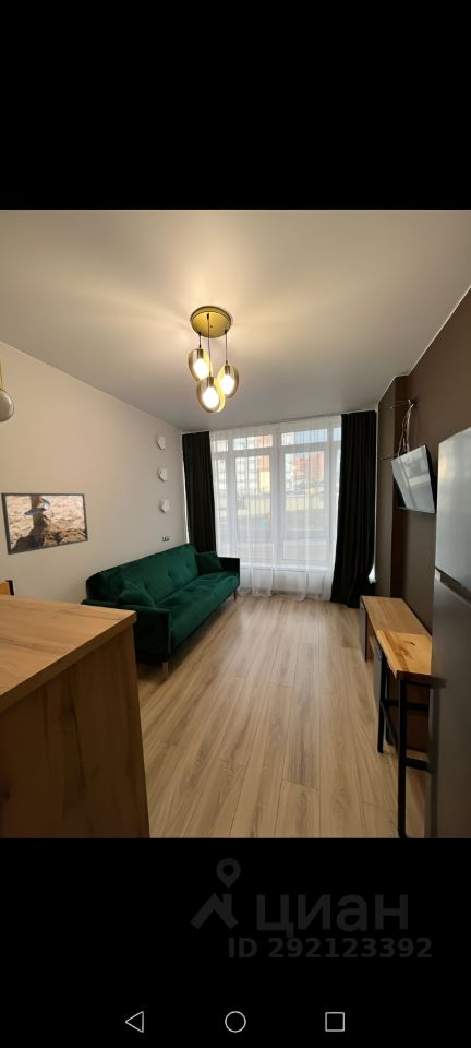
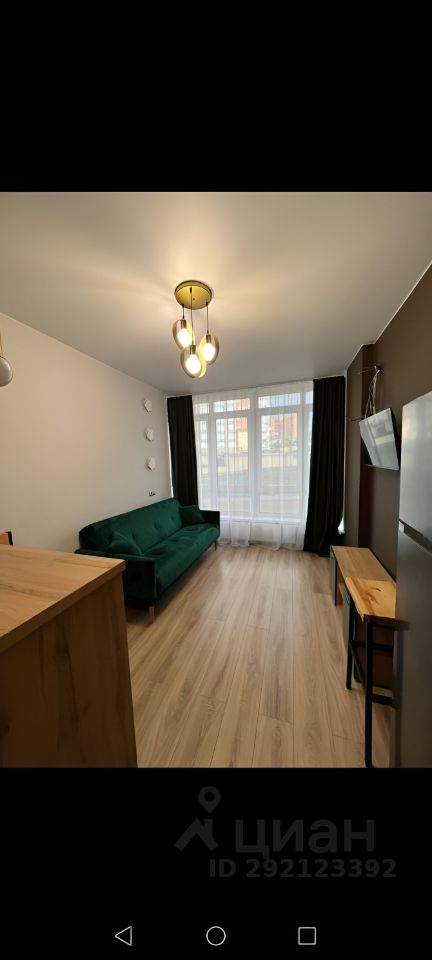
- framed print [0,492,89,556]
